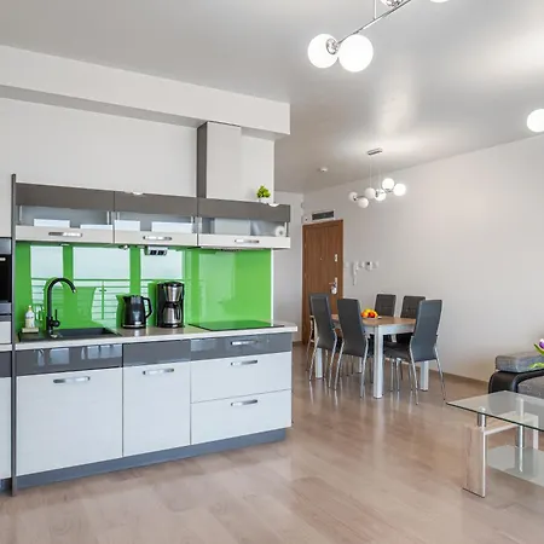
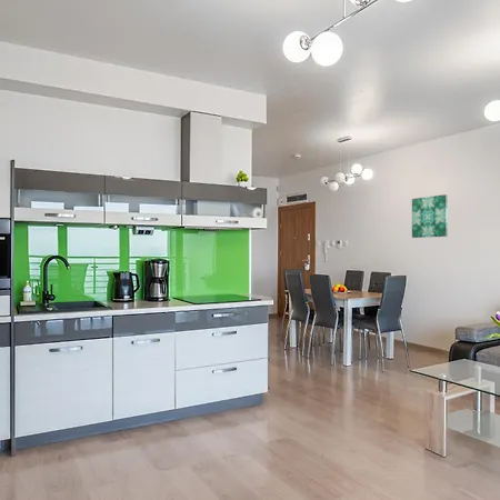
+ wall art [411,193,449,239]
